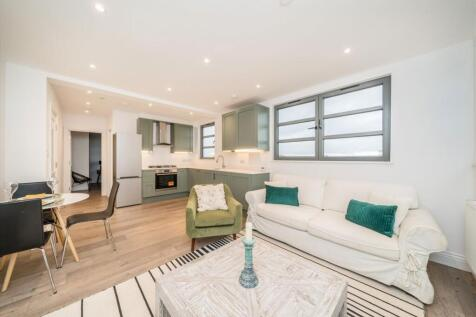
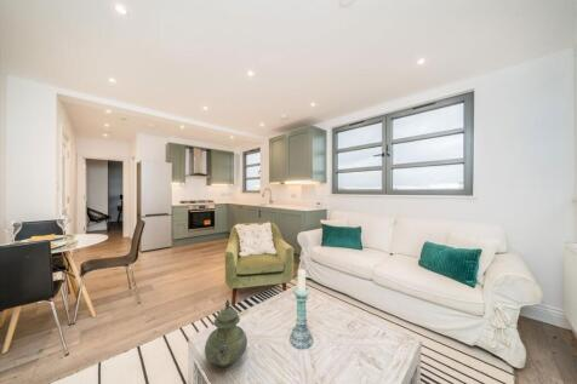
+ teapot [204,298,248,368]
